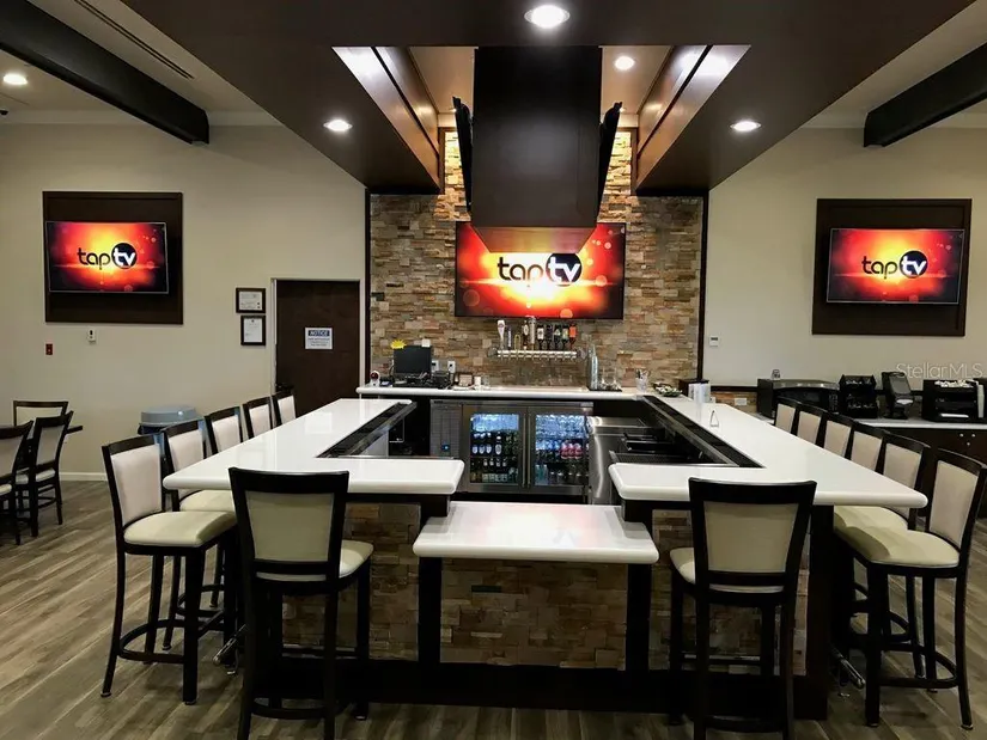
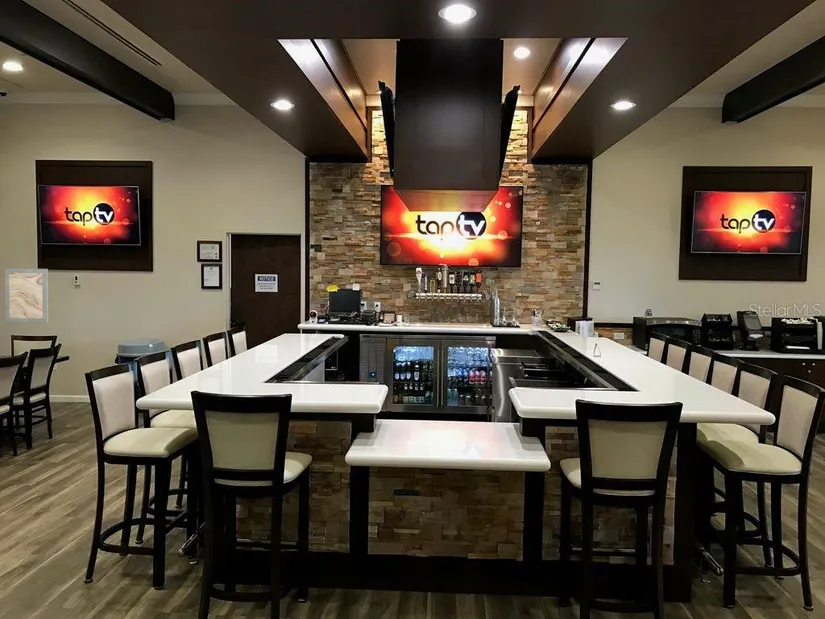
+ wall art [4,267,49,323]
